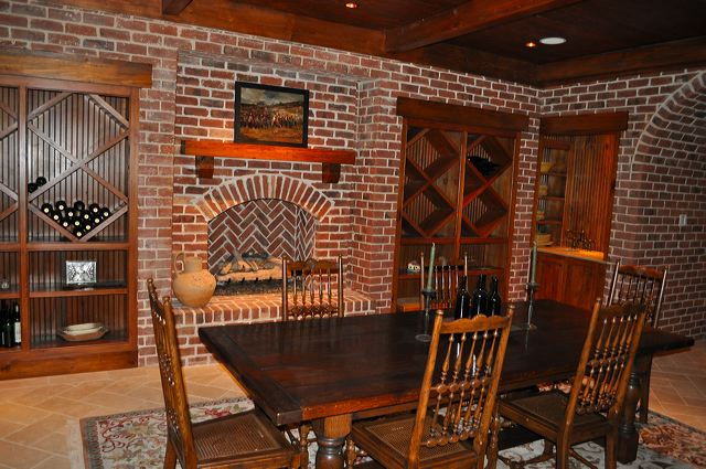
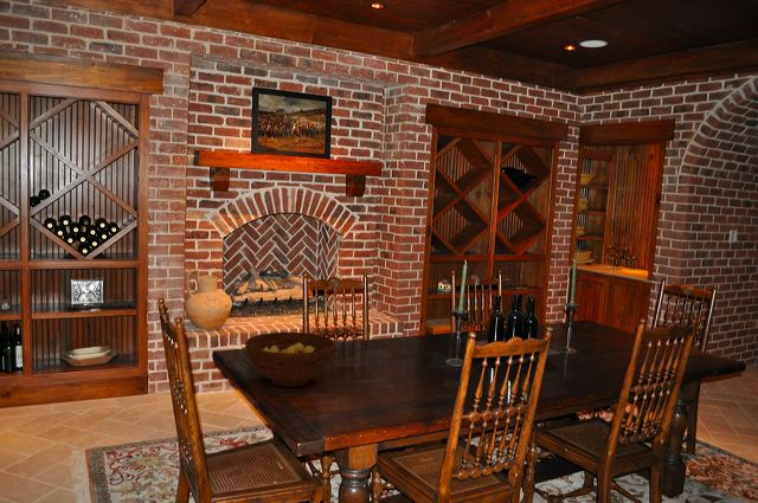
+ fruit bowl [244,331,336,388]
